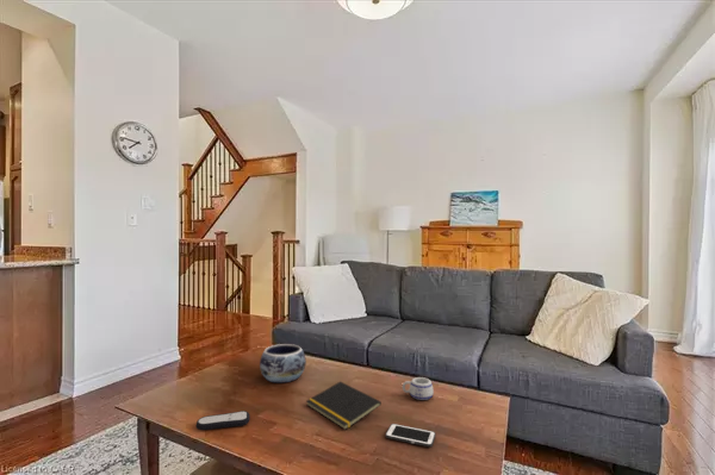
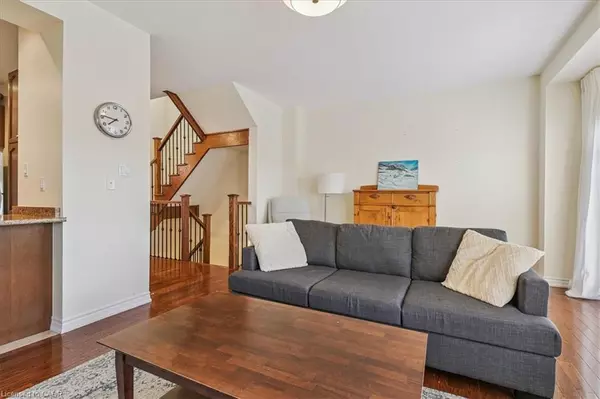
- remote control [194,410,251,431]
- notepad [305,380,383,431]
- cell phone [384,423,436,448]
- decorative bowl [259,343,307,385]
- mug [402,376,435,401]
